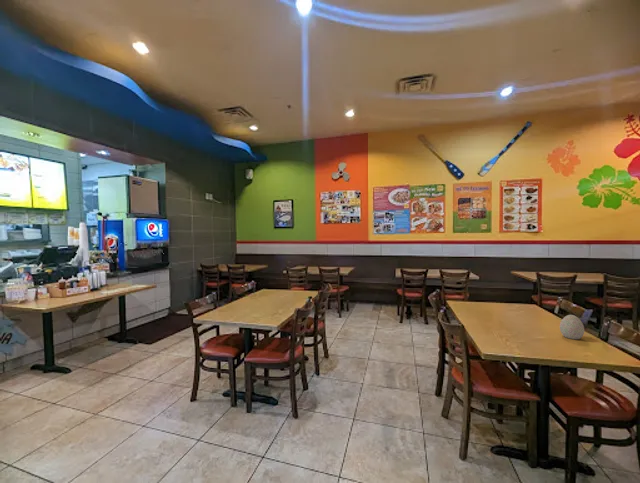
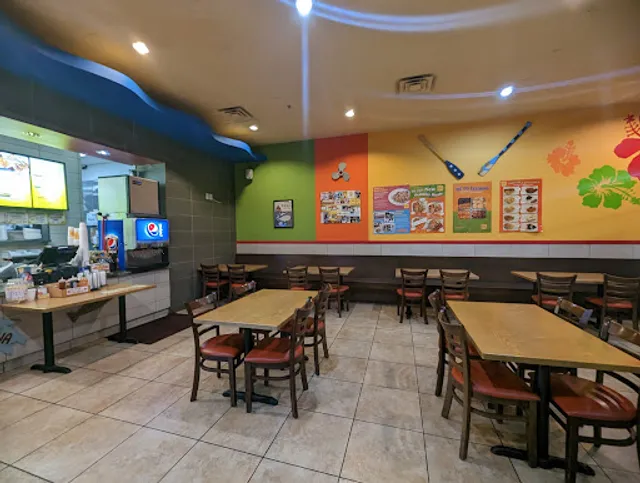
- decorative egg [559,314,585,340]
